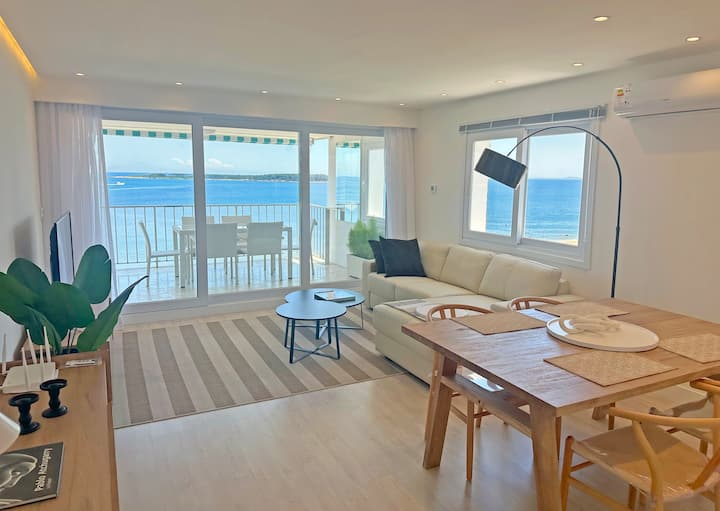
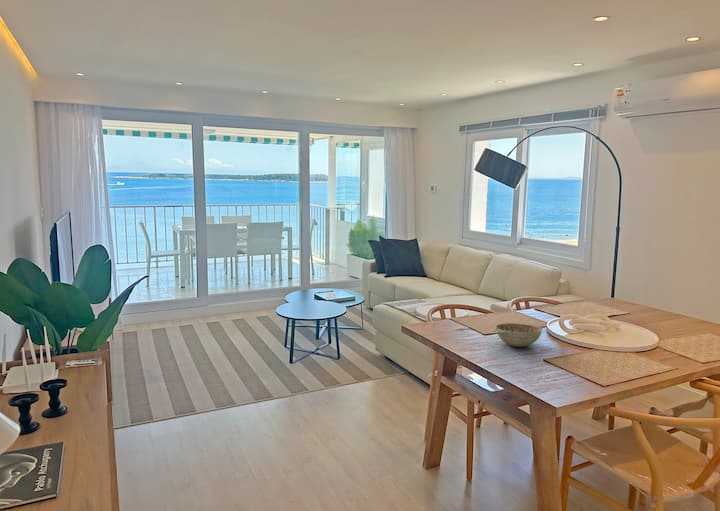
+ decorative bowl [494,322,543,348]
